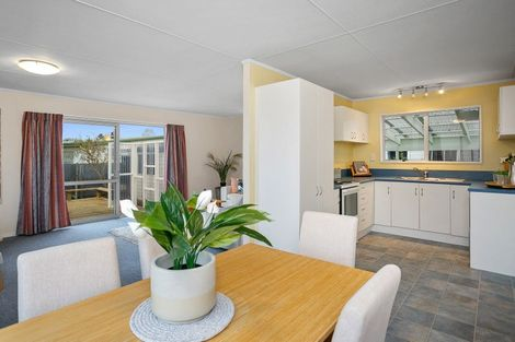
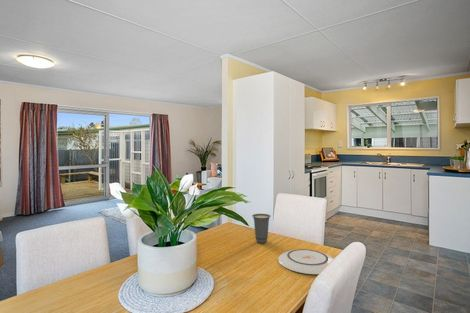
+ plate [277,248,335,275]
+ cup [251,213,272,244]
